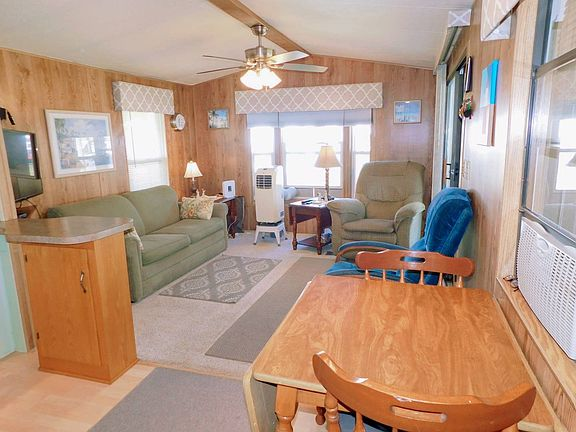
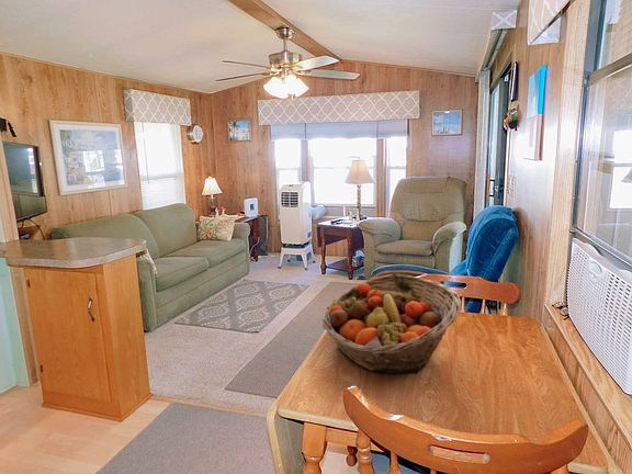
+ fruit basket [321,273,462,374]
